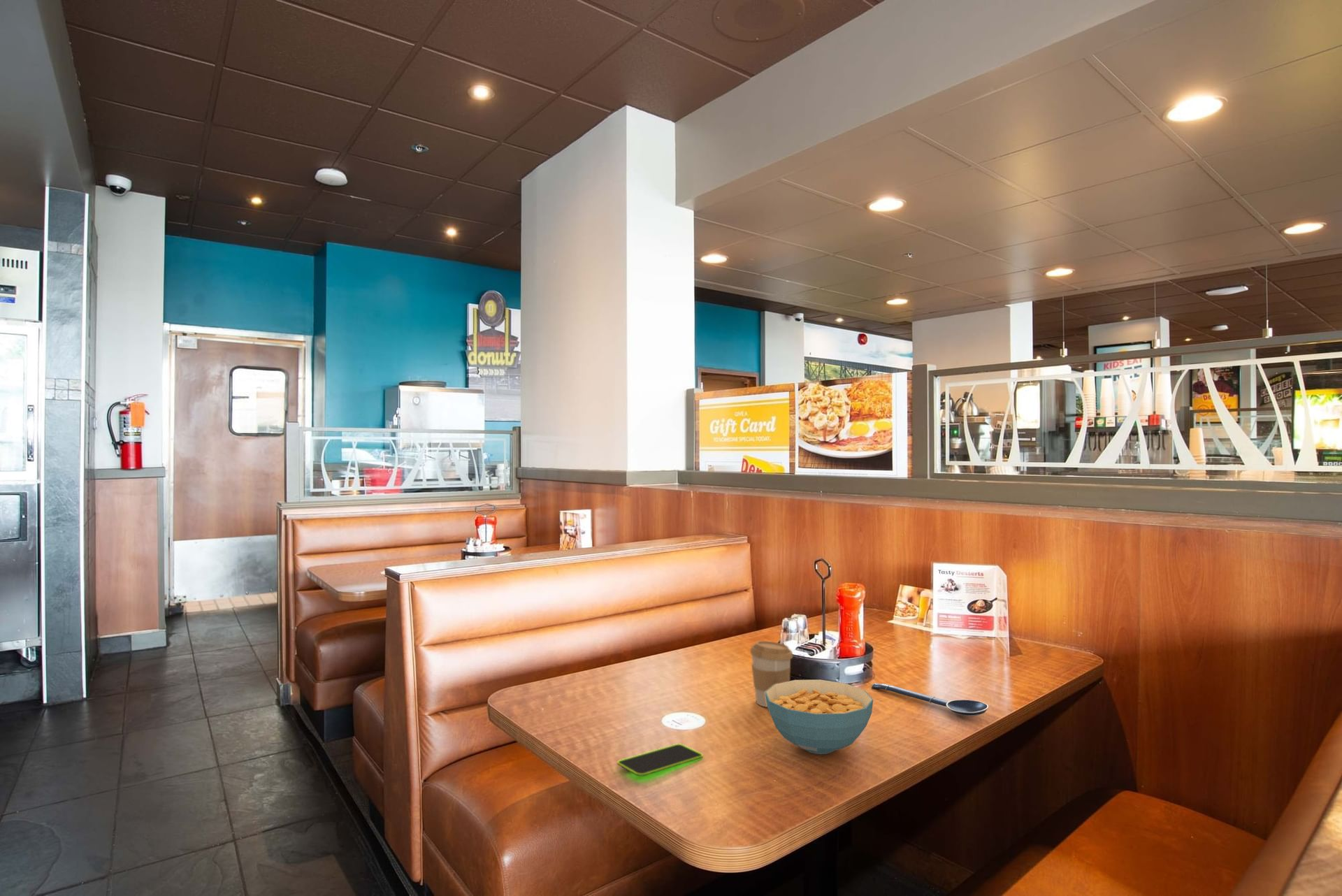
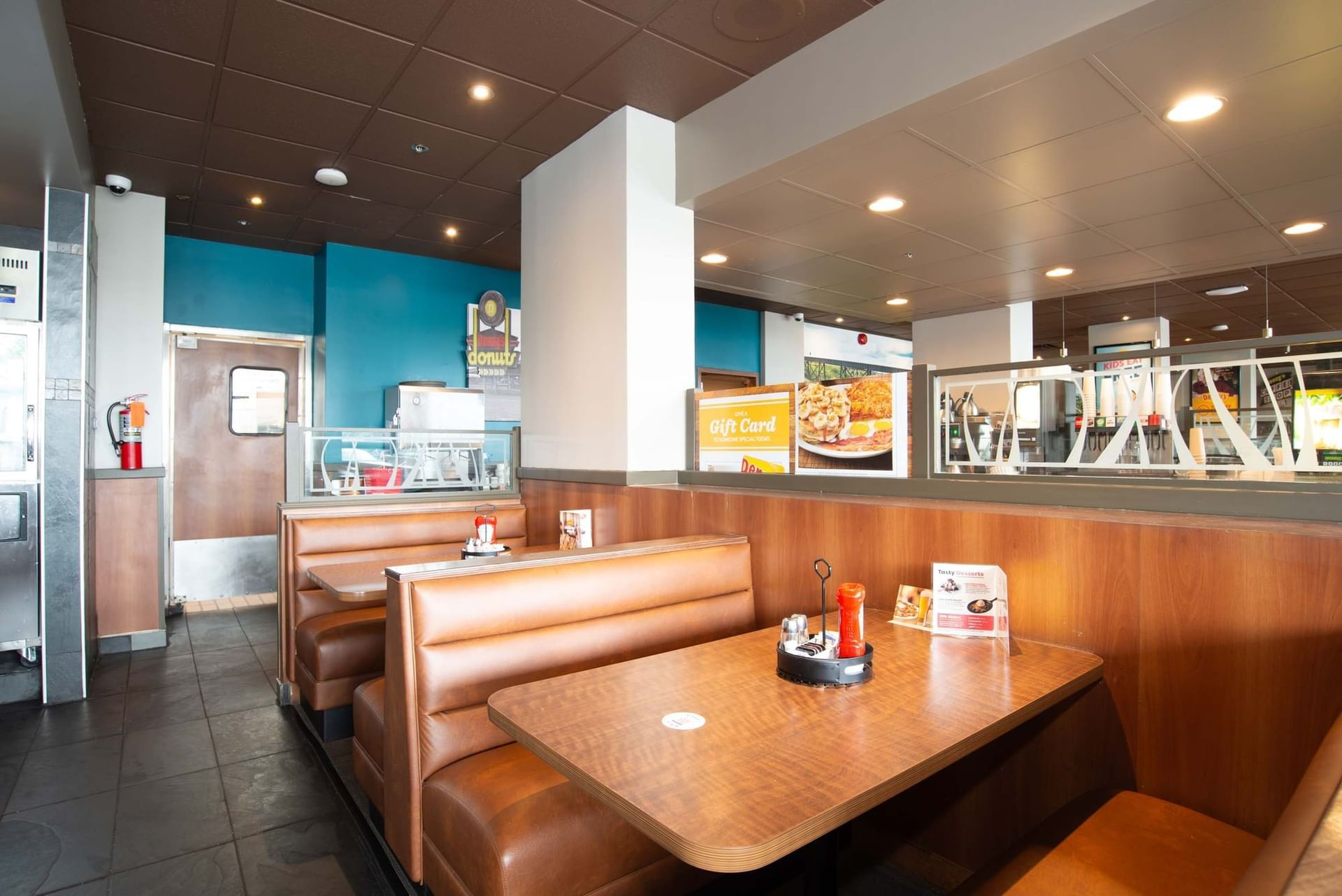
- cereal bowl [765,679,874,755]
- spoon [870,682,989,717]
- smartphone [616,743,704,777]
- coffee cup [749,640,793,708]
